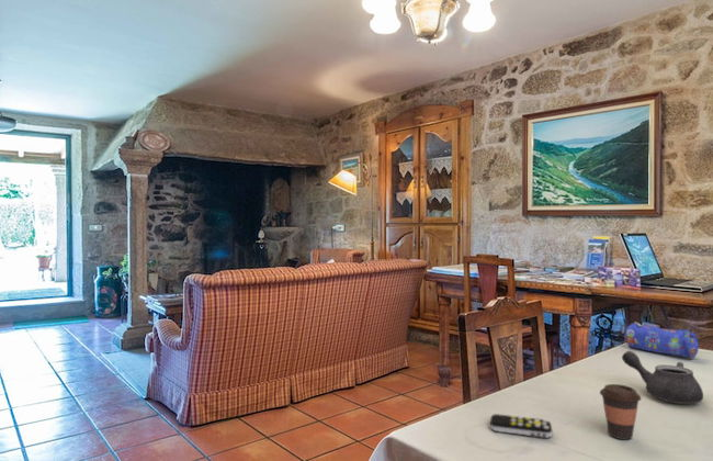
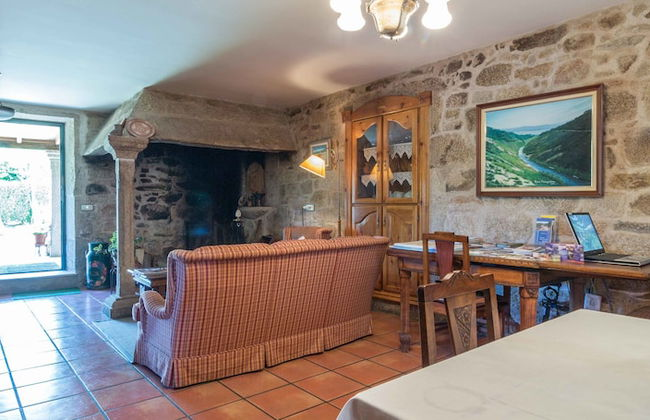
- teapot [621,350,704,405]
- coffee cup [599,383,643,440]
- pencil case [621,321,700,359]
- remote control [489,413,553,439]
